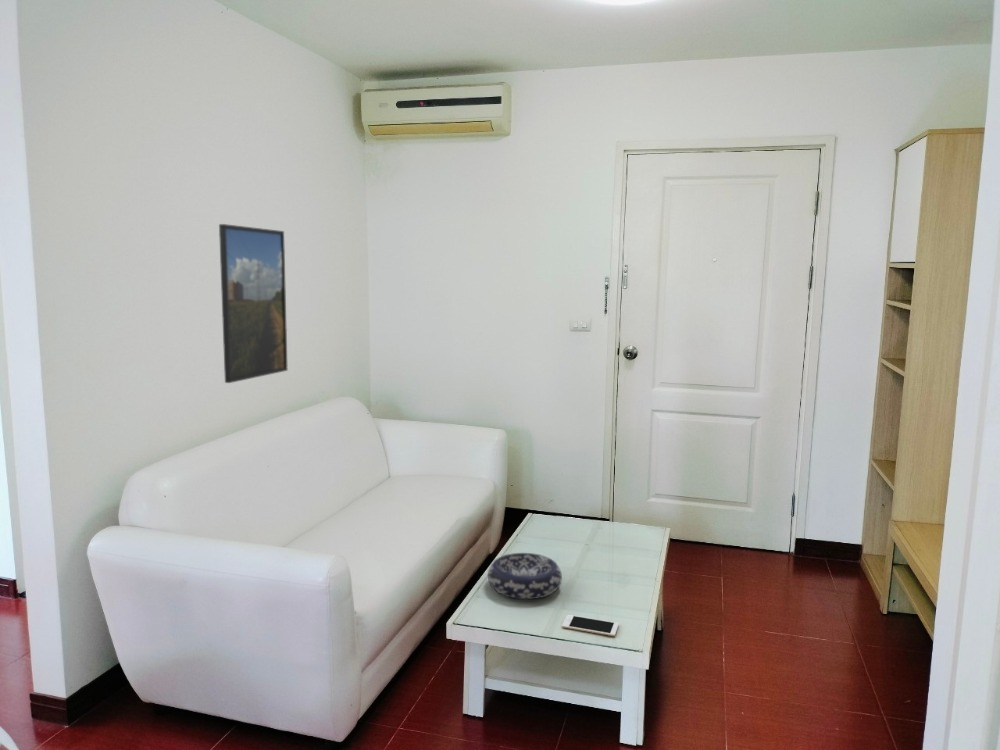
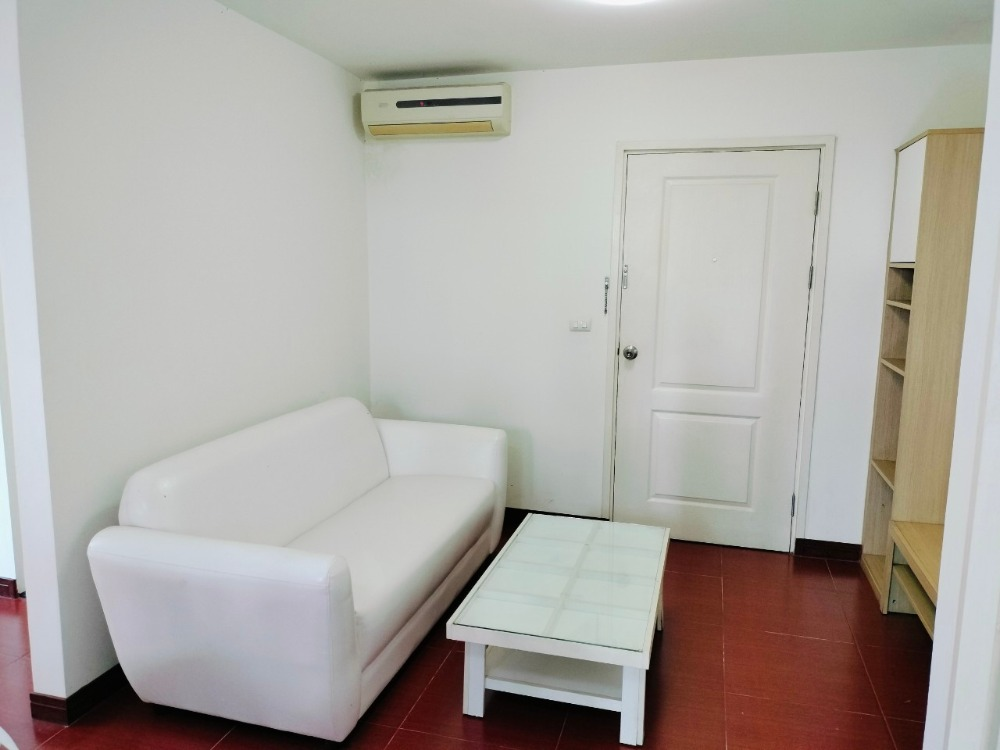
- decorative bowl [487,552,563,600]
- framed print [218,223,289,384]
- cell phone [561,614,620,637]
